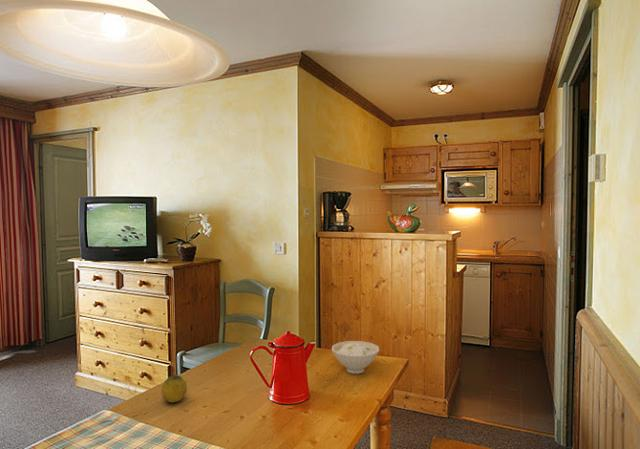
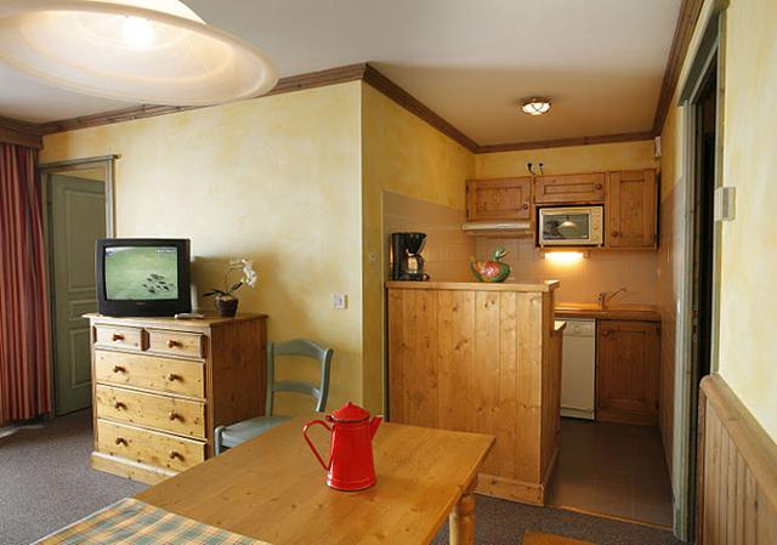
- fruit [160,374,188,403]
- bowl [331,340,380,374]
